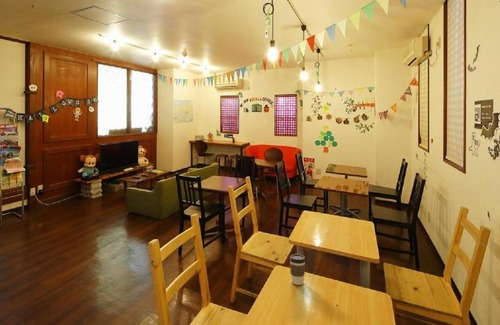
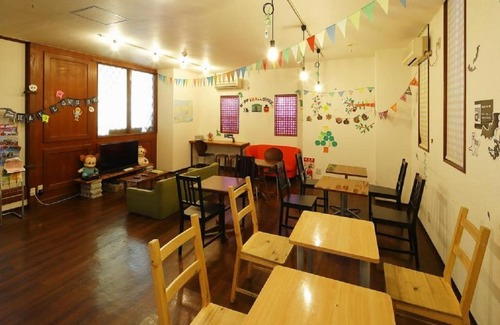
- coffee cup [289,253,307,286]
